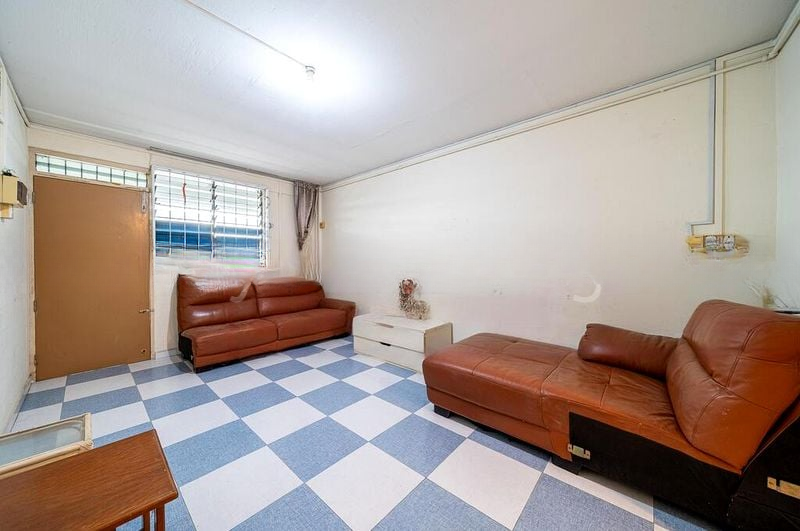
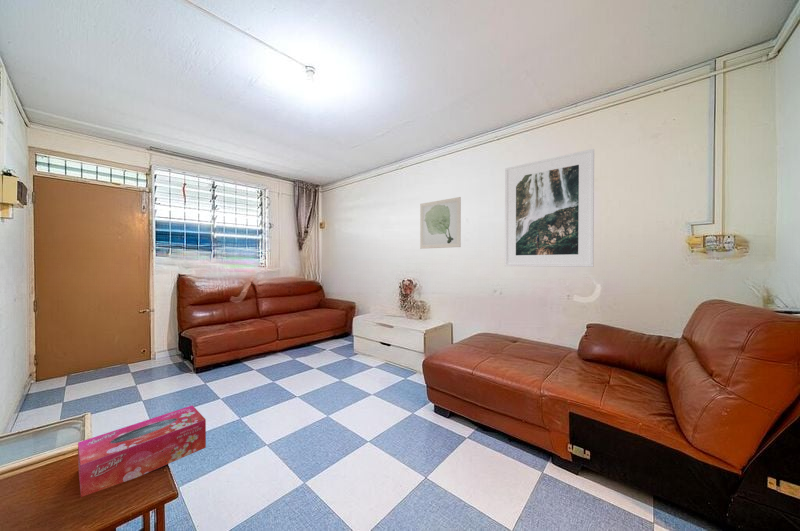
+ tissue box [77,405,207,498]
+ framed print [504,148,595,268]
+ wall art [419,196,462,250]
